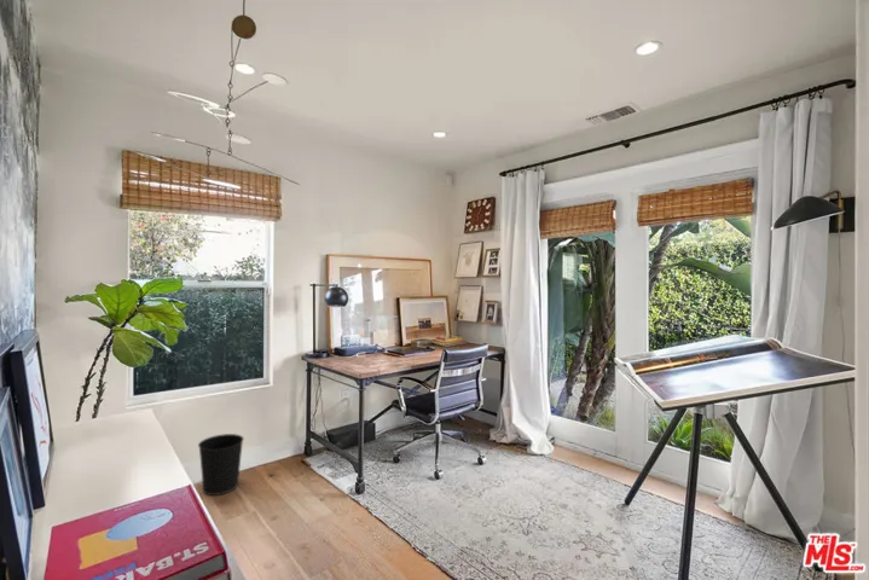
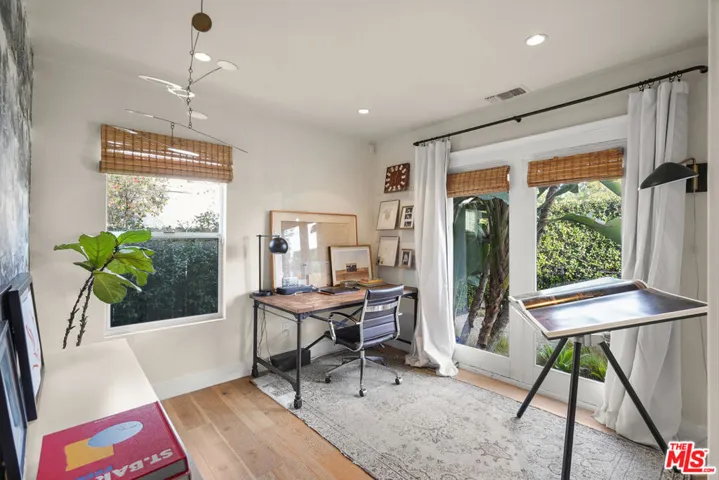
- wastebasket [197,433,245,497]
